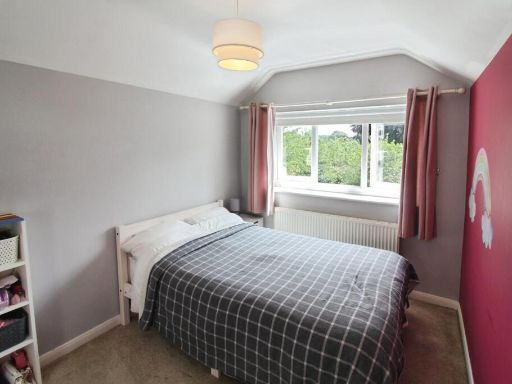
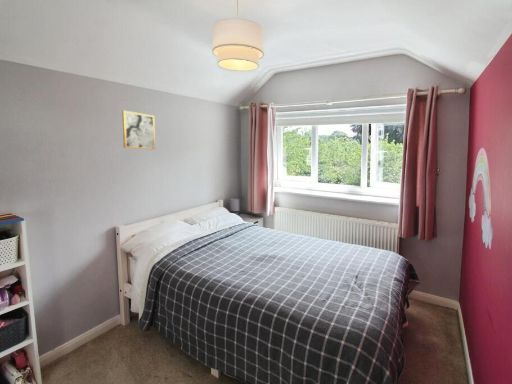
+ wall art [121,110,156,150]
